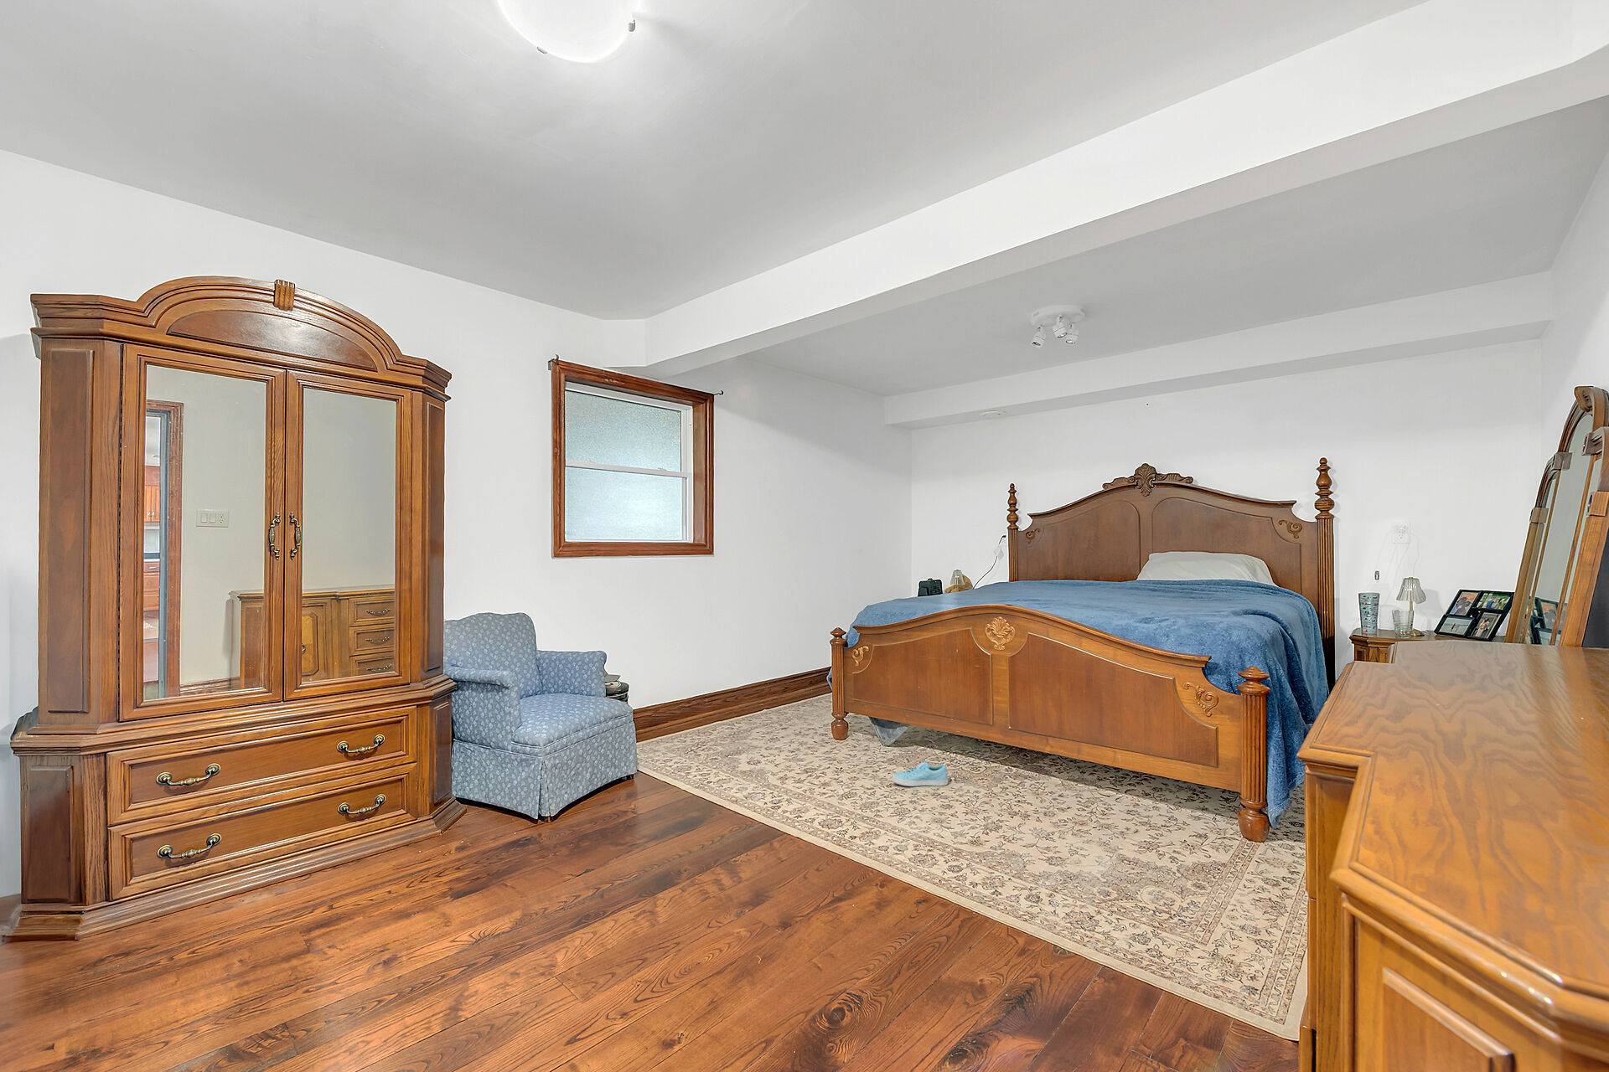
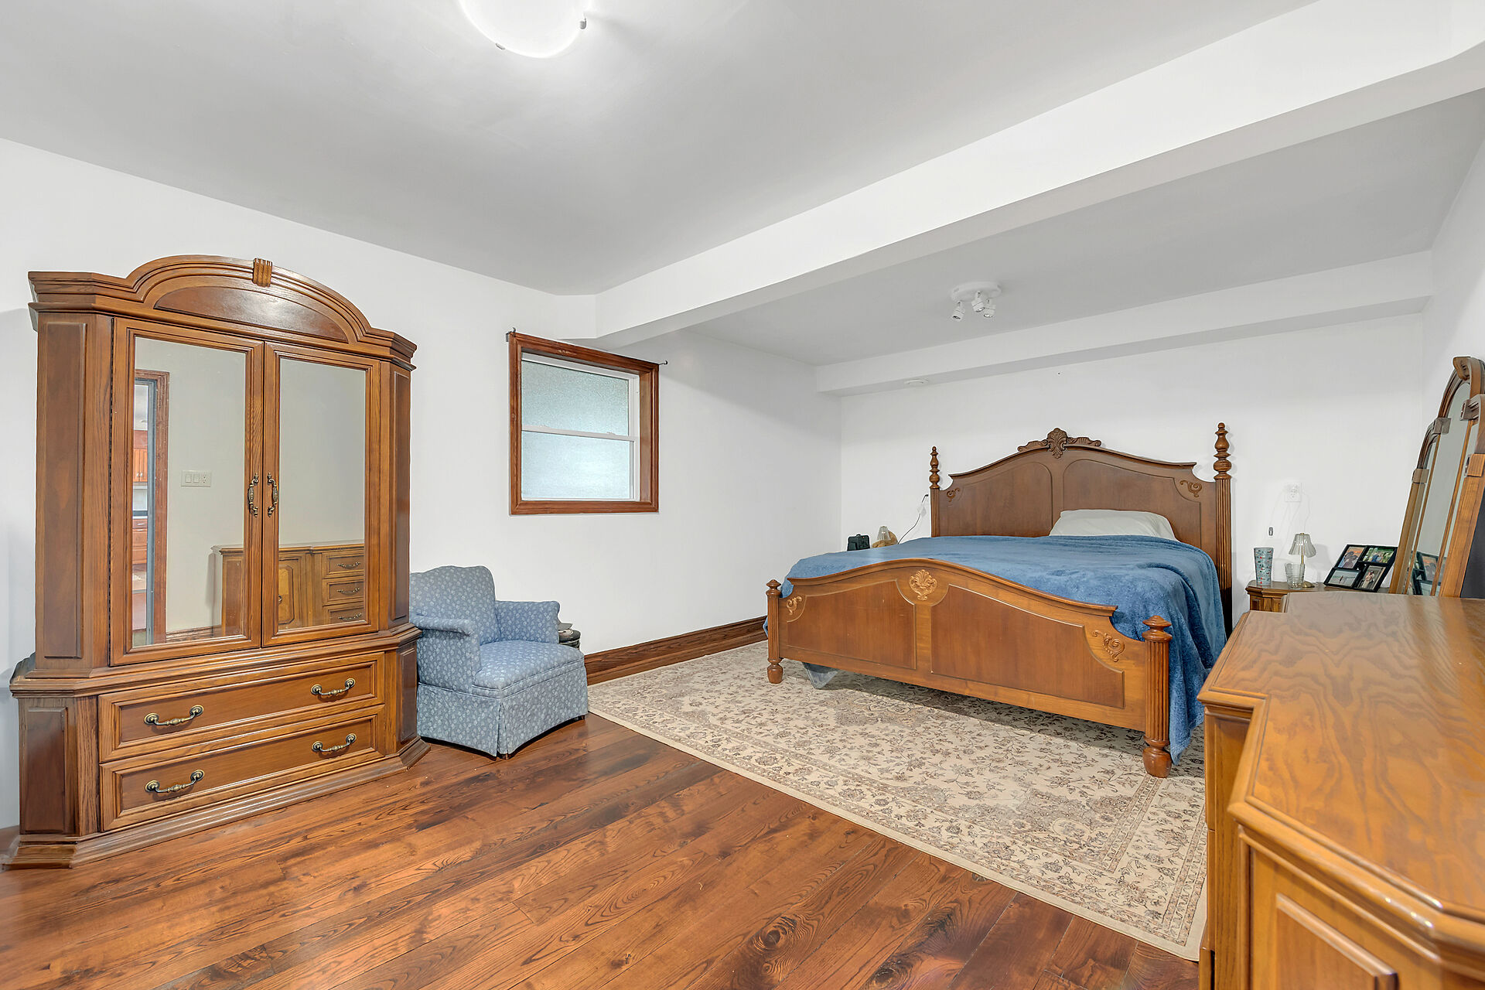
- sneaker [891,761,949,787]
